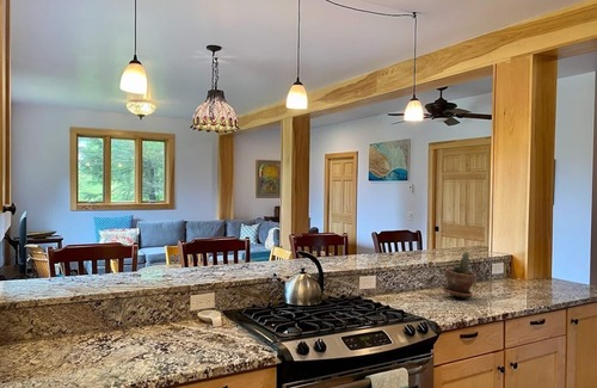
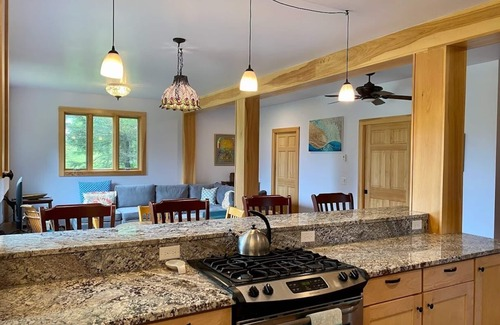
- potted plant [442,251,478,300]
